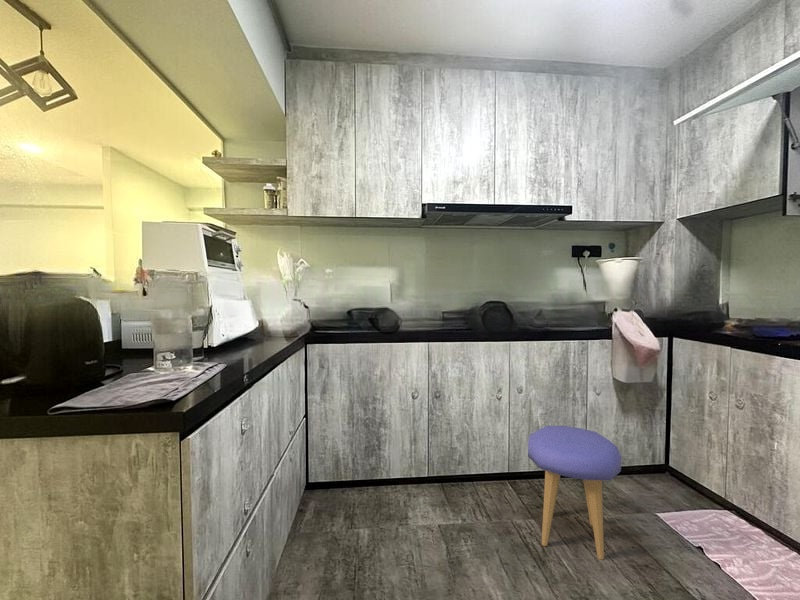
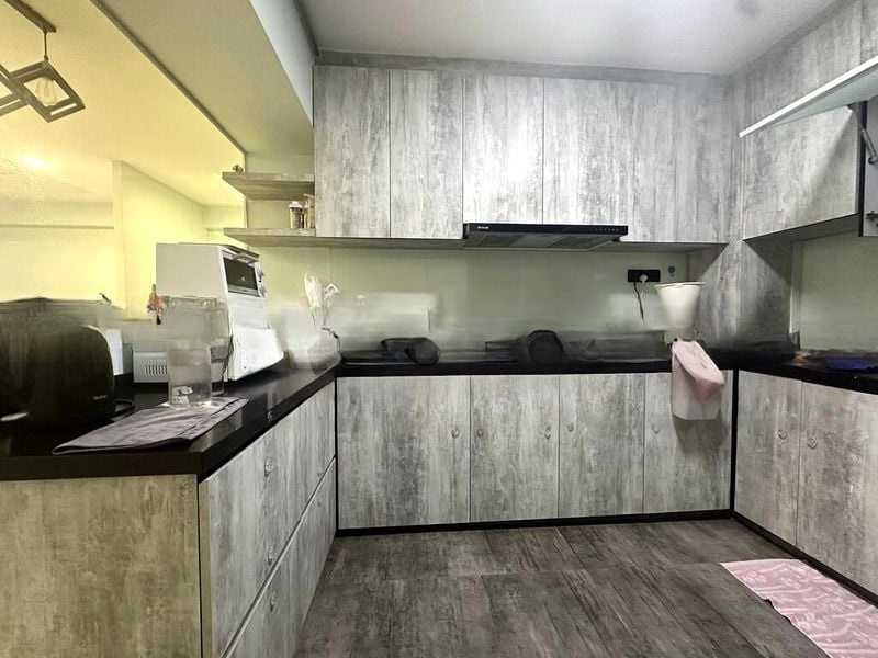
- stool [527,425,622,560]
